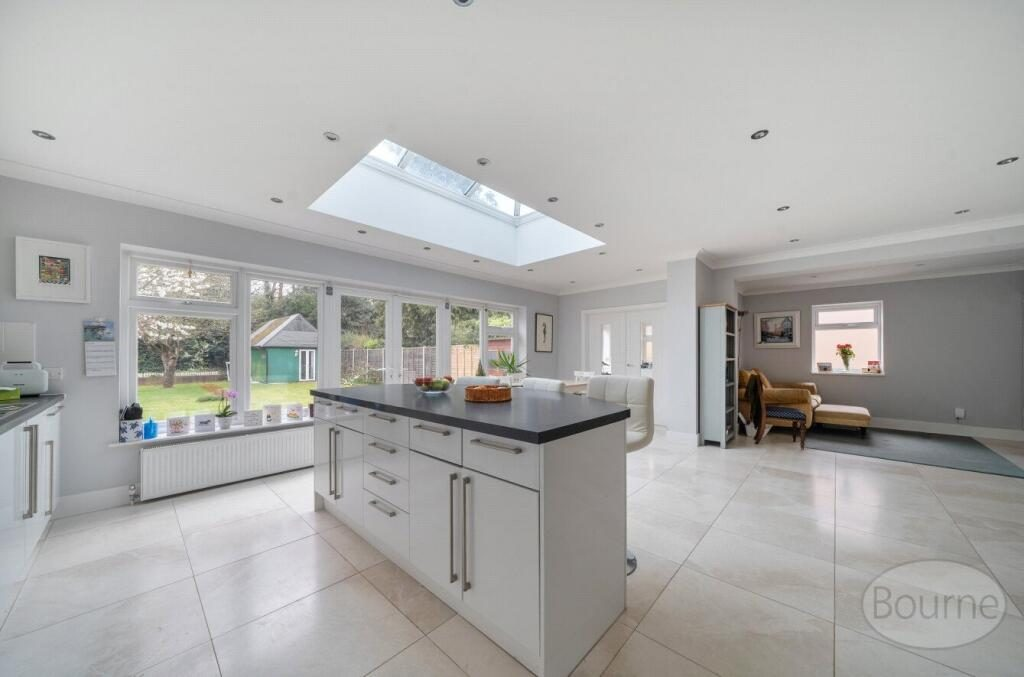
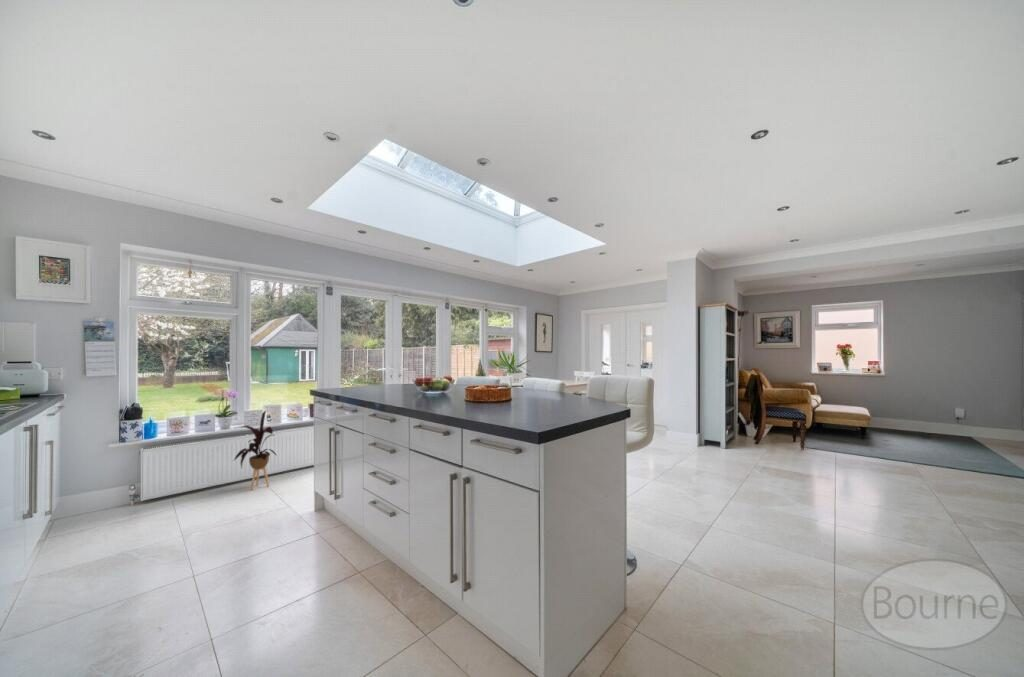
+ house plant [232,409,278,491]
